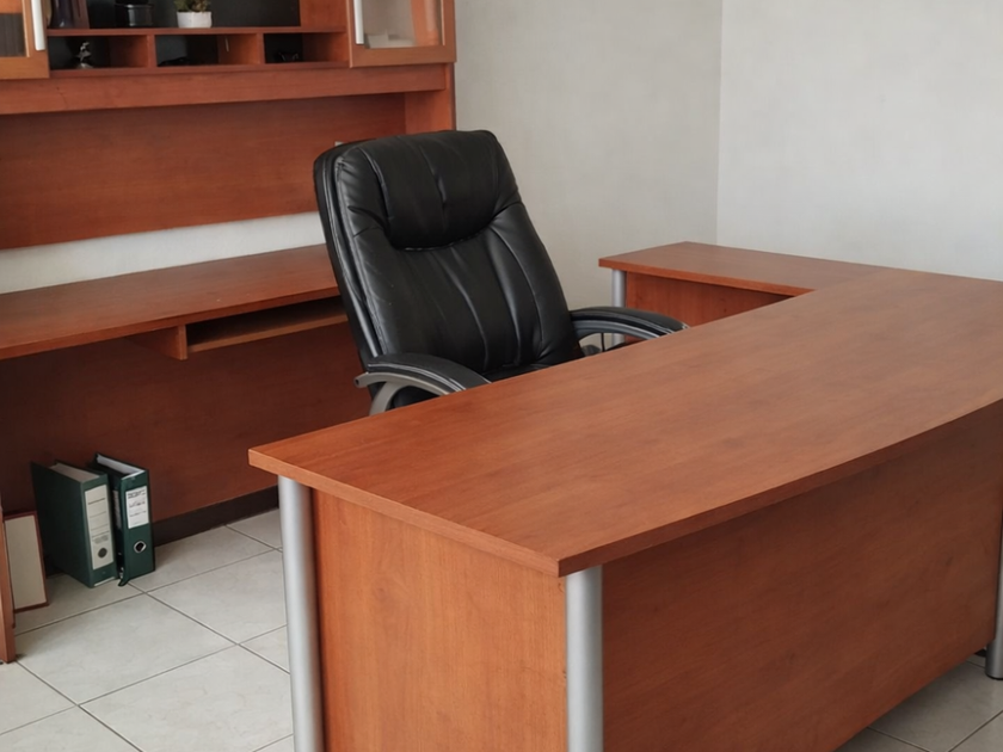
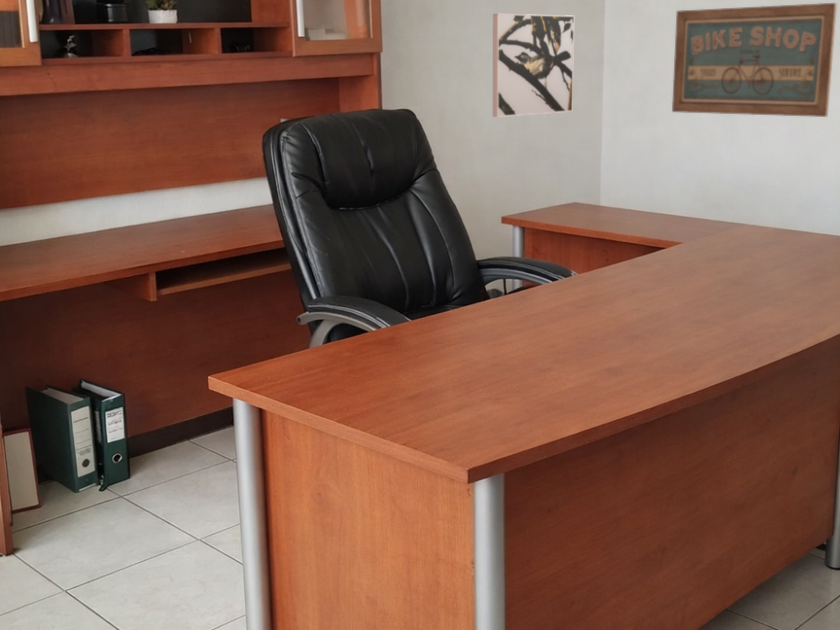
+ wall art [671,2,838,118]
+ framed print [492,13,575,118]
